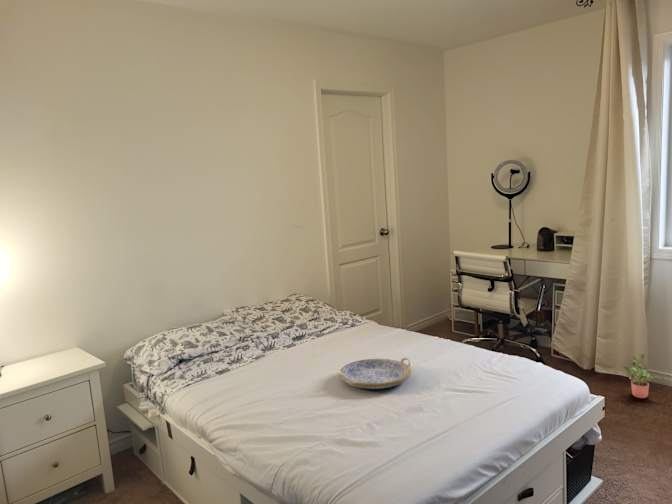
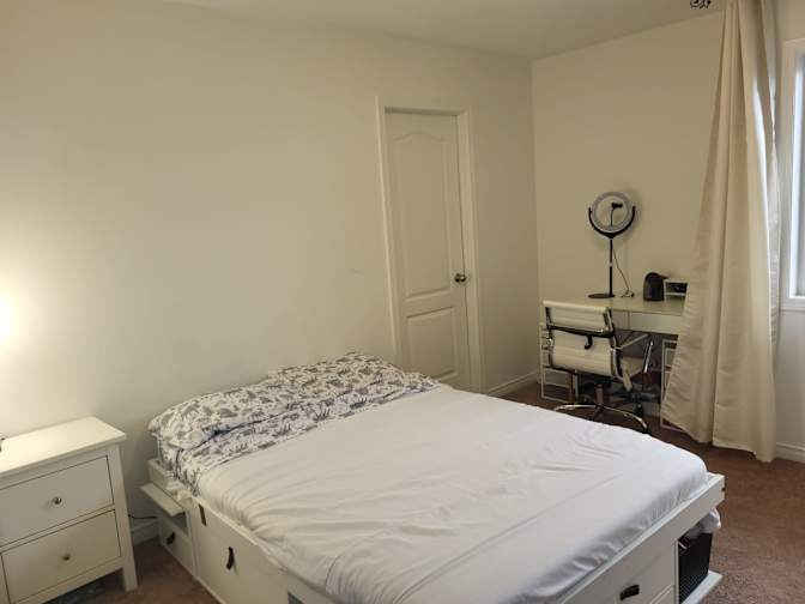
- potted plant [623,353,667,399]
- serving tray [337,357,413,390]
